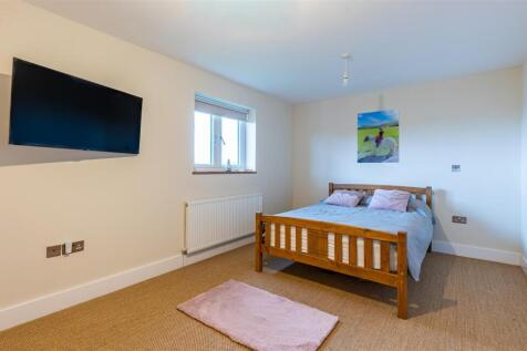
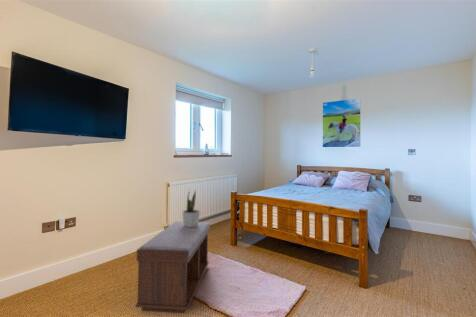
+ potted plant [182,188,201,227]
+ bench [135,220,211,314]
